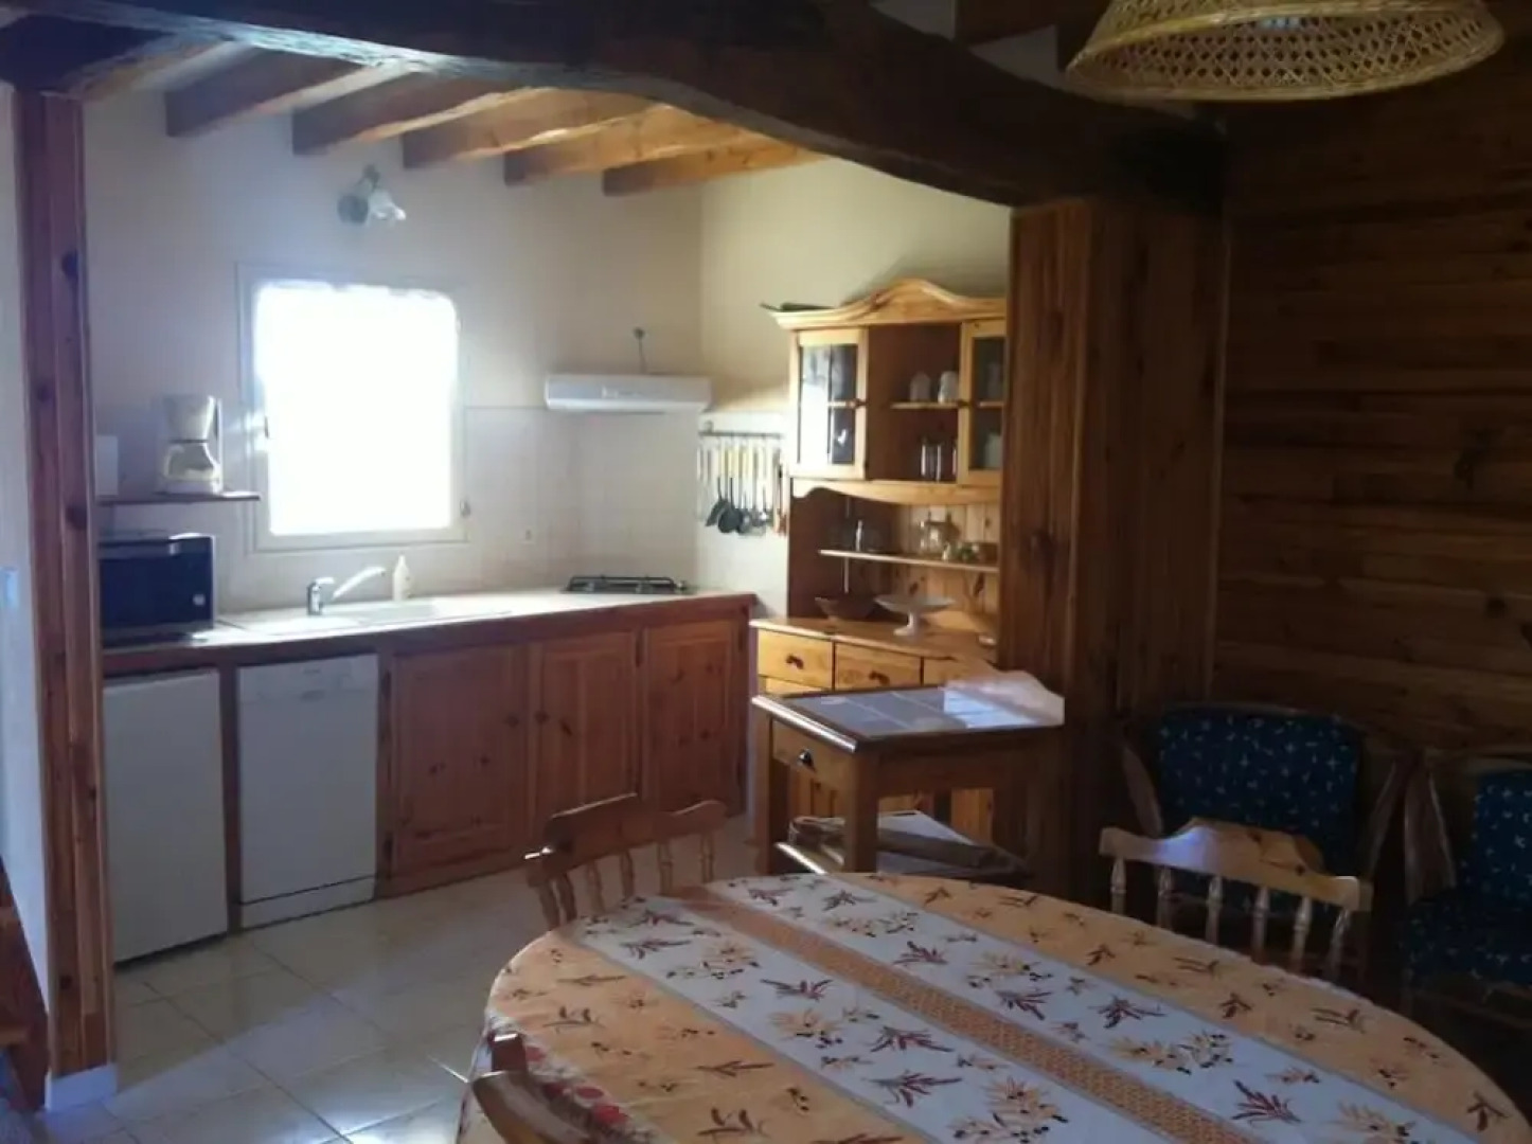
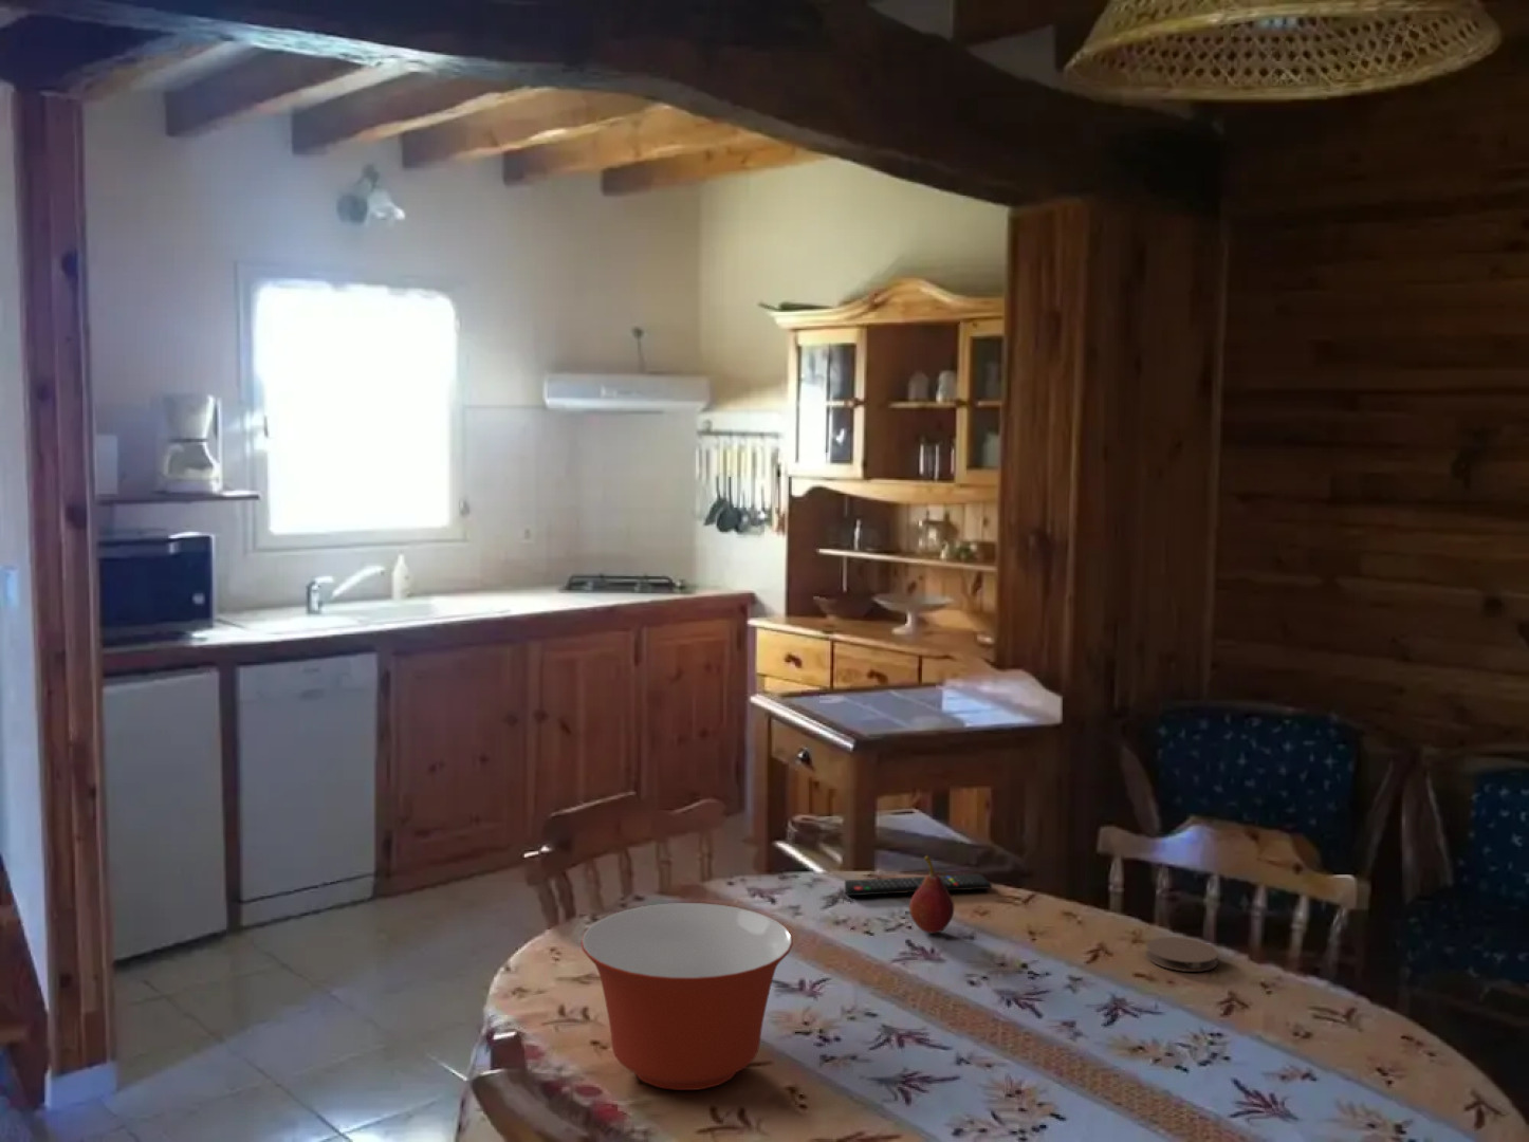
+ coaster [1145,936,1220,973]
+ mixing bowl [579,902,794,1092]
+ remote control [844,873,993,896]
+ fruit [908,854,955,933]
